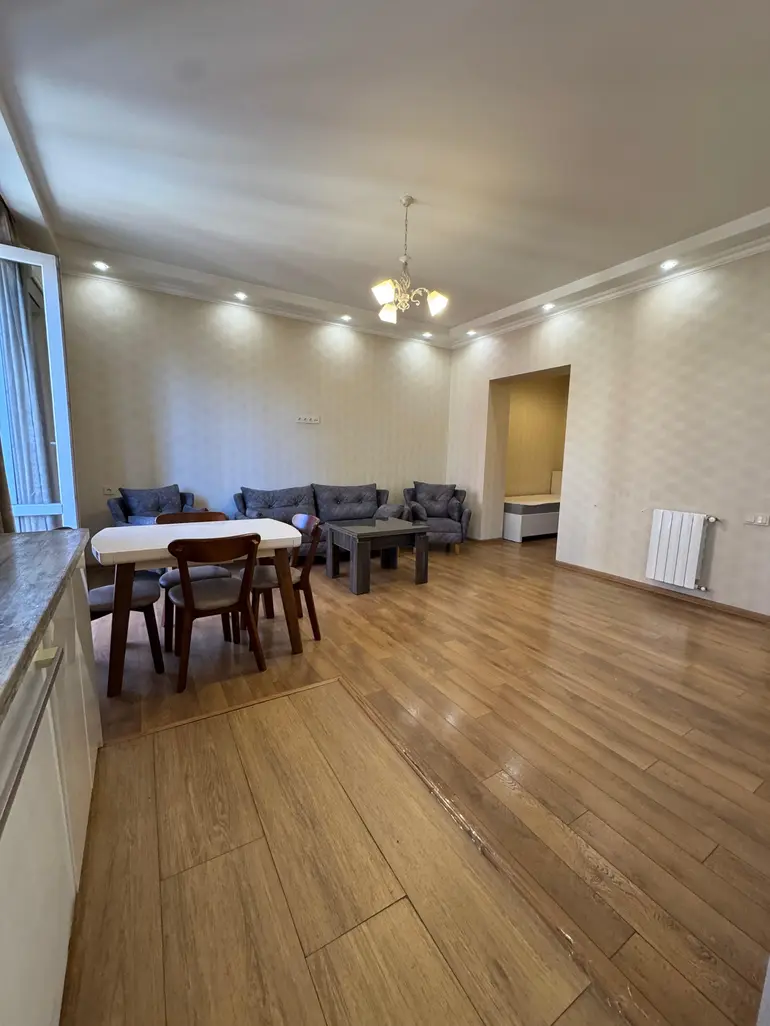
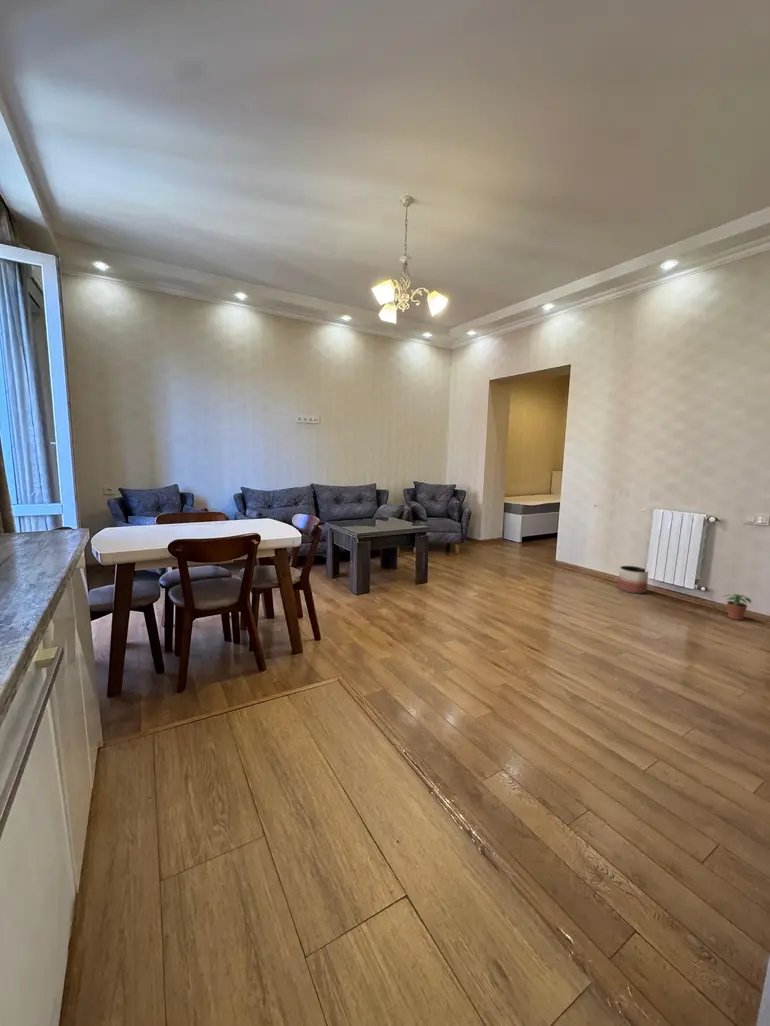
+ planter [617,565,649,594]
+ potted plant [722,593,752,621]
